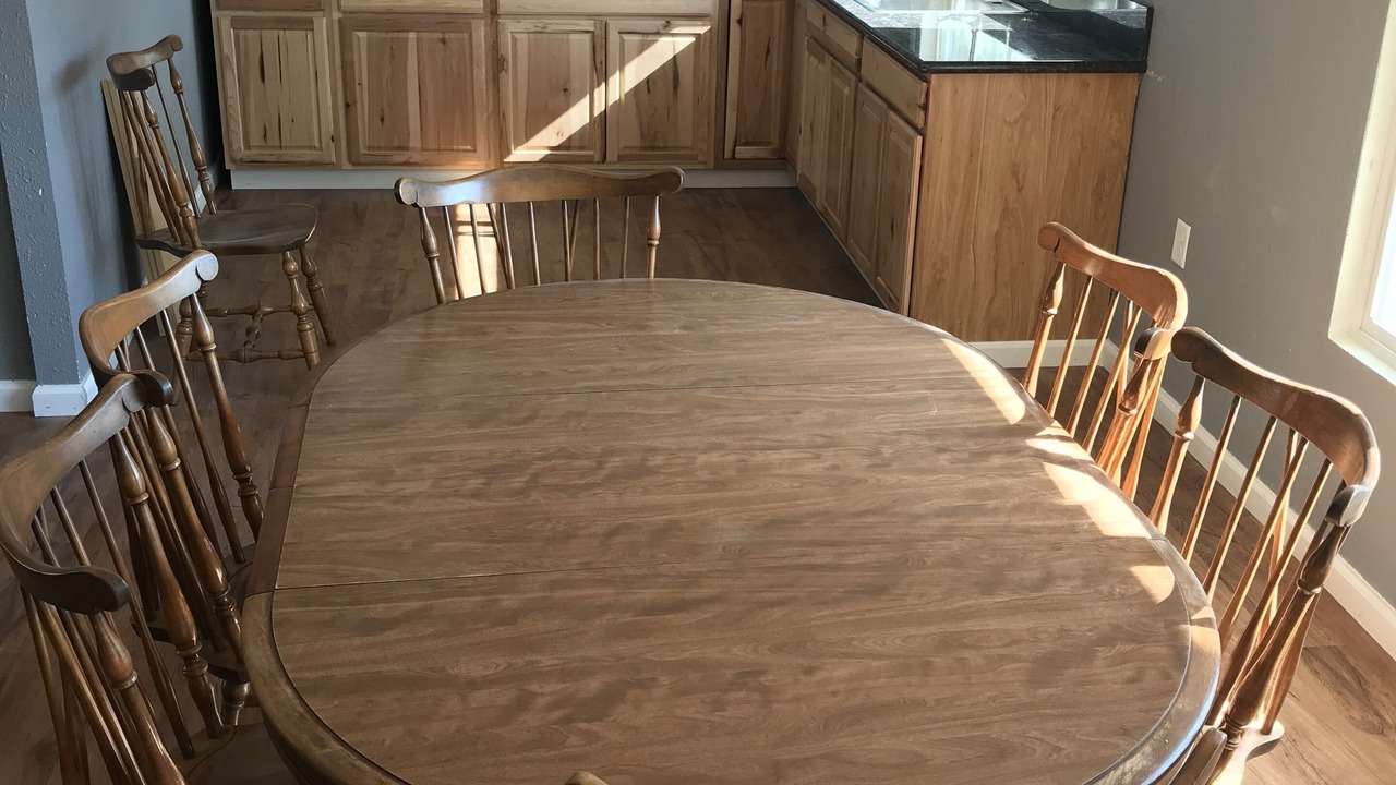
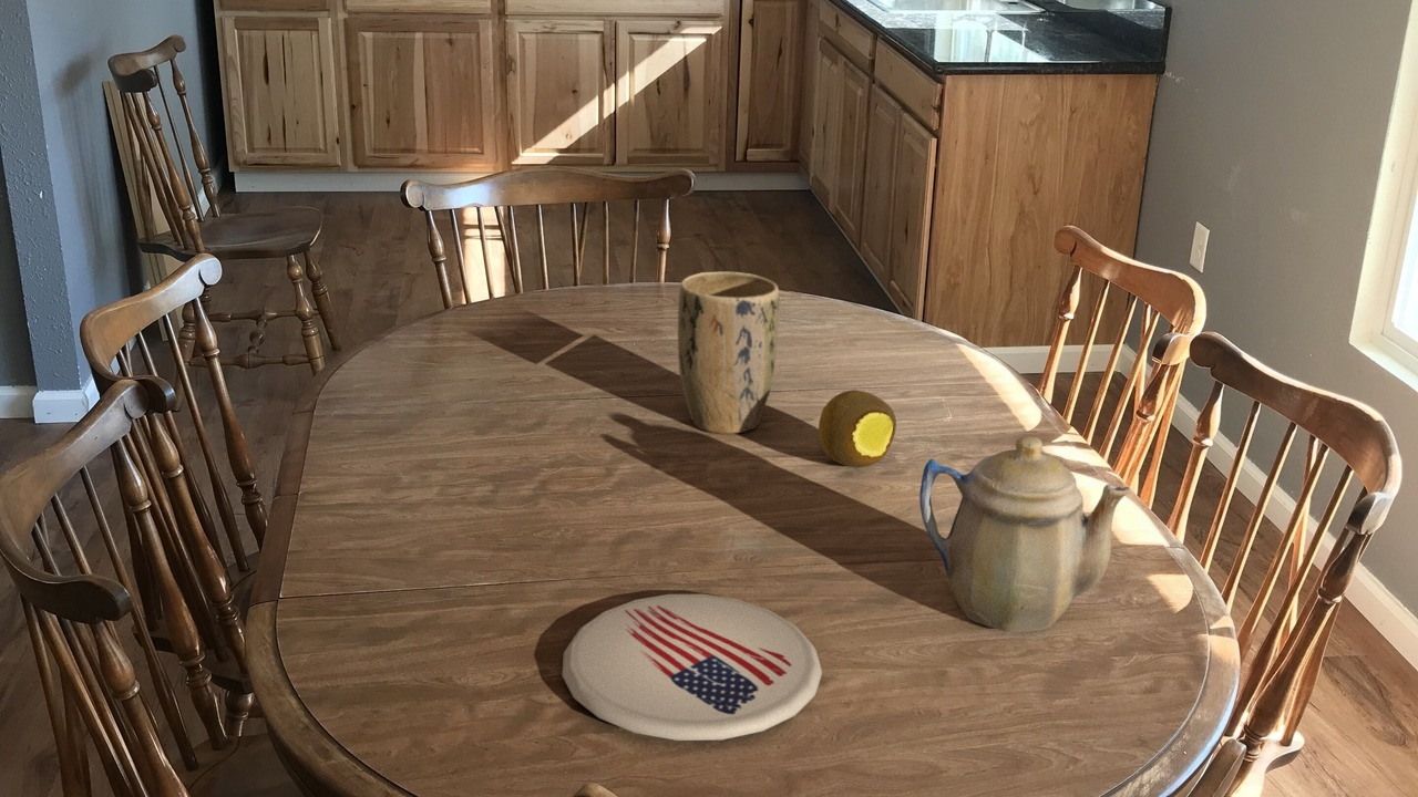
+ fruit [818,389,897,468]
+ plate [561,593,823,742]
+ teapot [918,435,1131,633]
+ plant pot [677,271,780,435]
